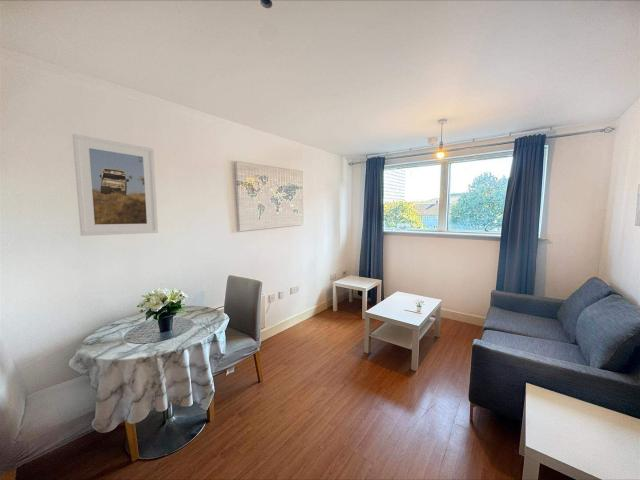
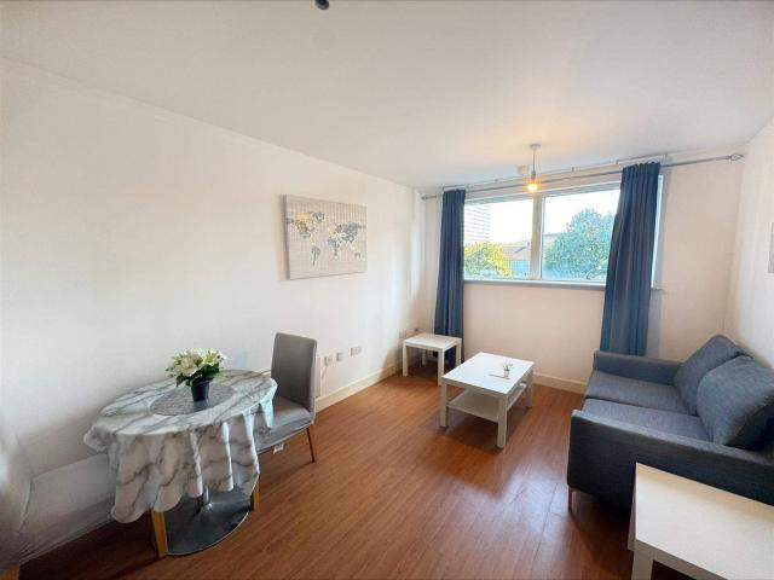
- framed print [72,133,159,237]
